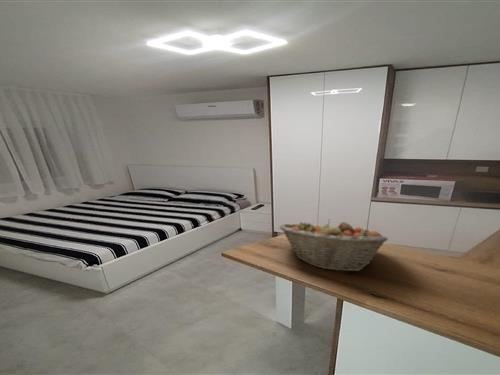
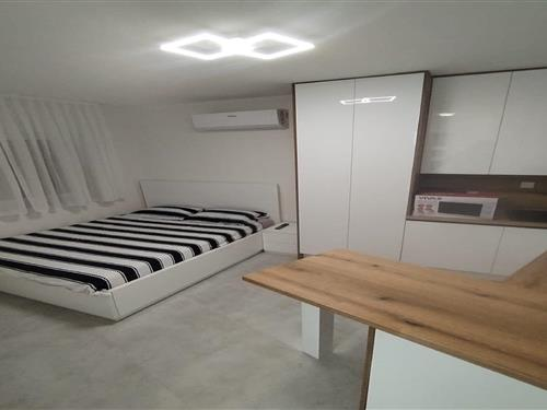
- fruit basket [279,219,389,272]
